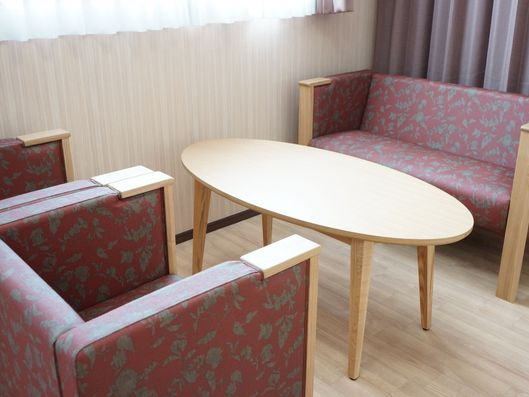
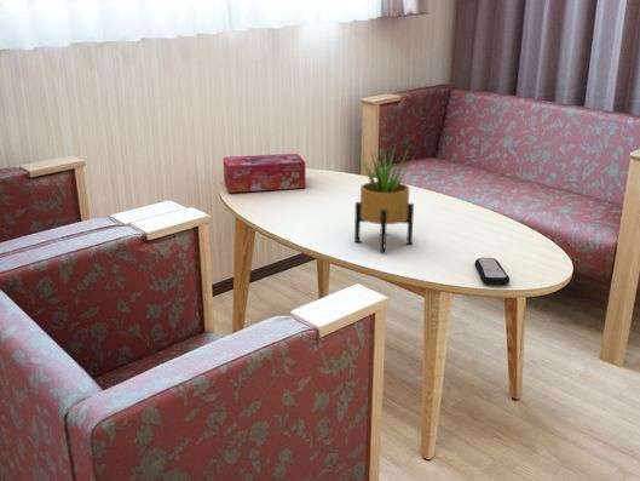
+ tissue box [221,153,307,194]
+ remote control [474,257,511,286]
+ potted plant [353,145,416,253]
